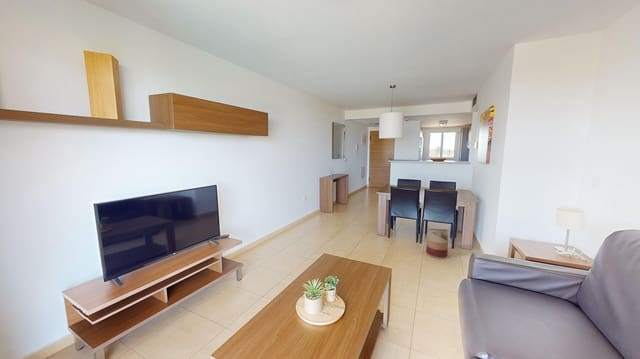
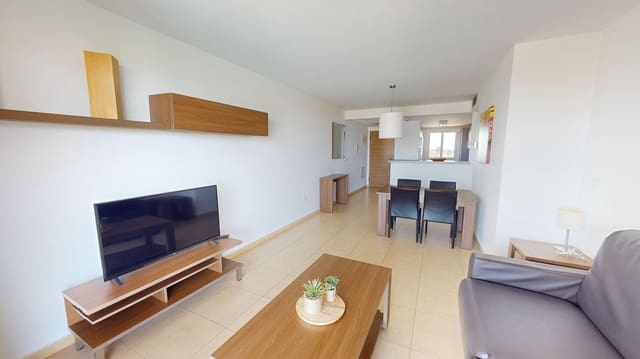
- basket [425,228,450,259]
